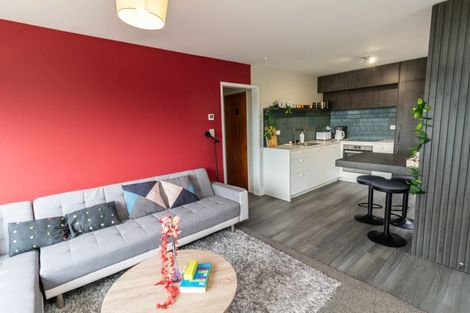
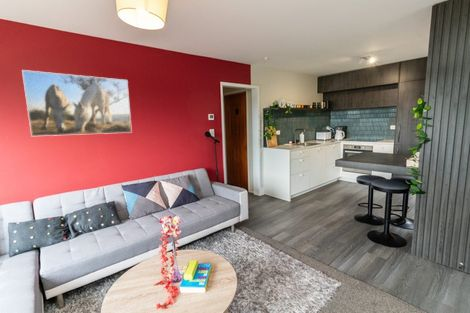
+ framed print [21,69,133,137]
